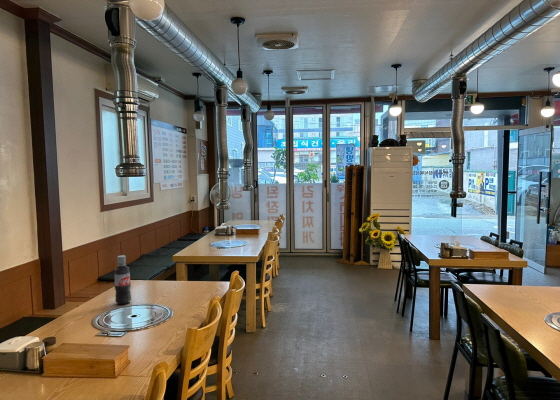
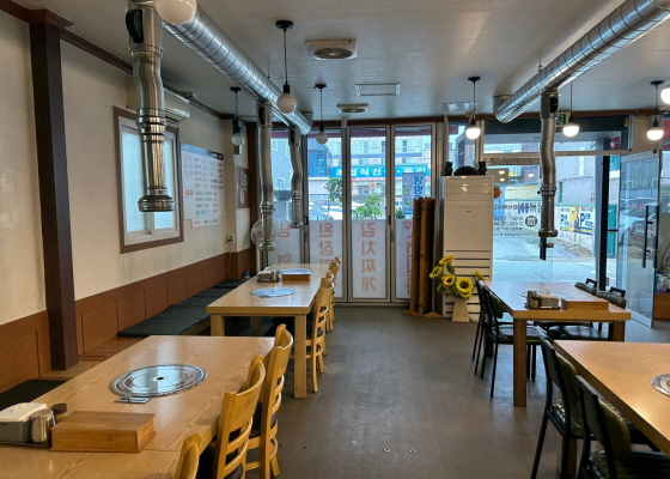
- pop [114,254,132,306]
